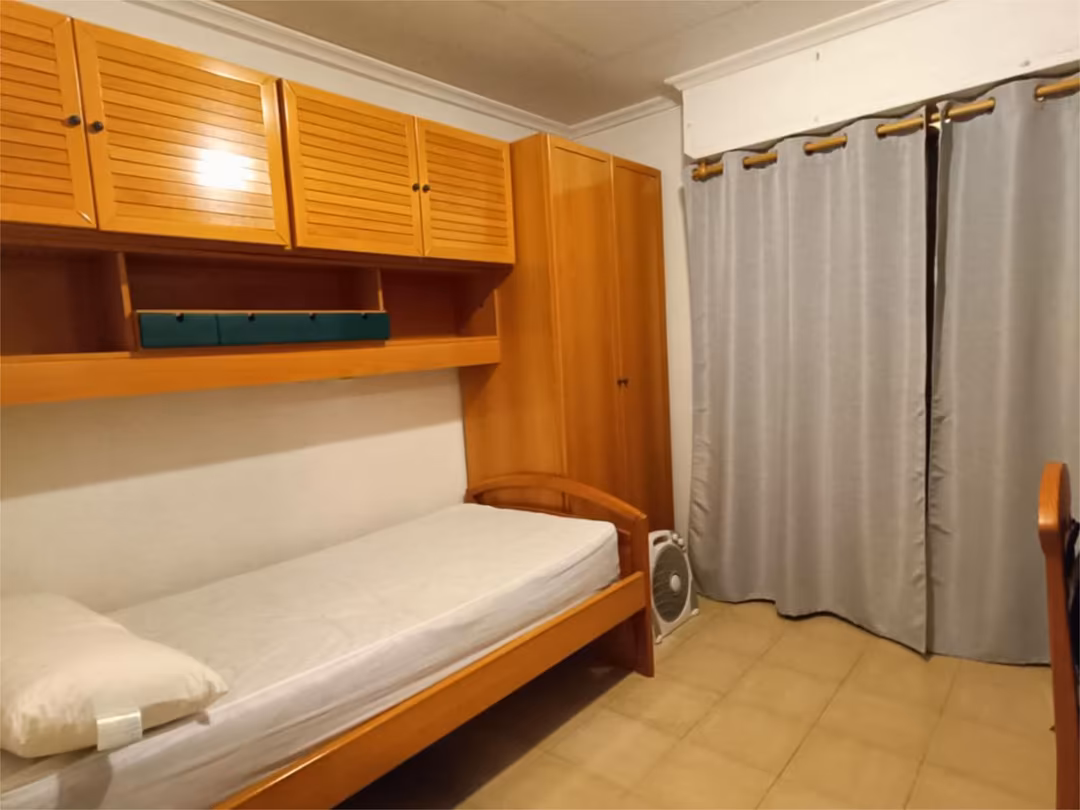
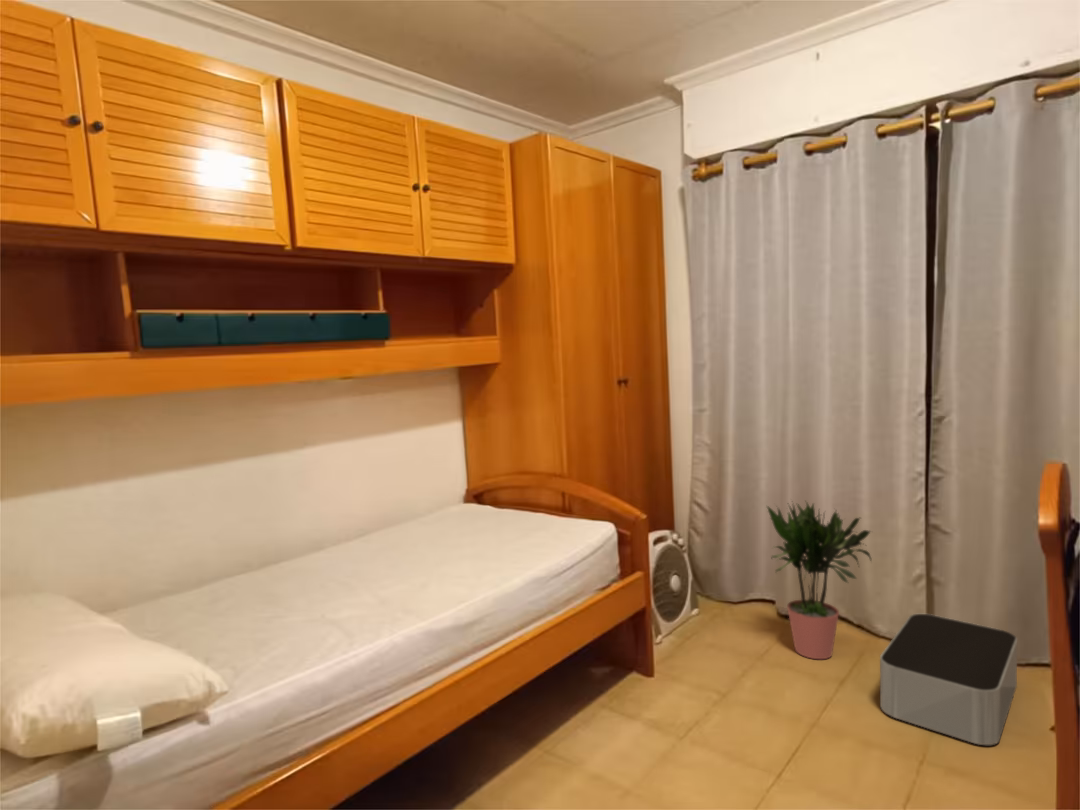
+ potted plant [765,499,875,660]
+ storage bin [879,613,1018,746]
